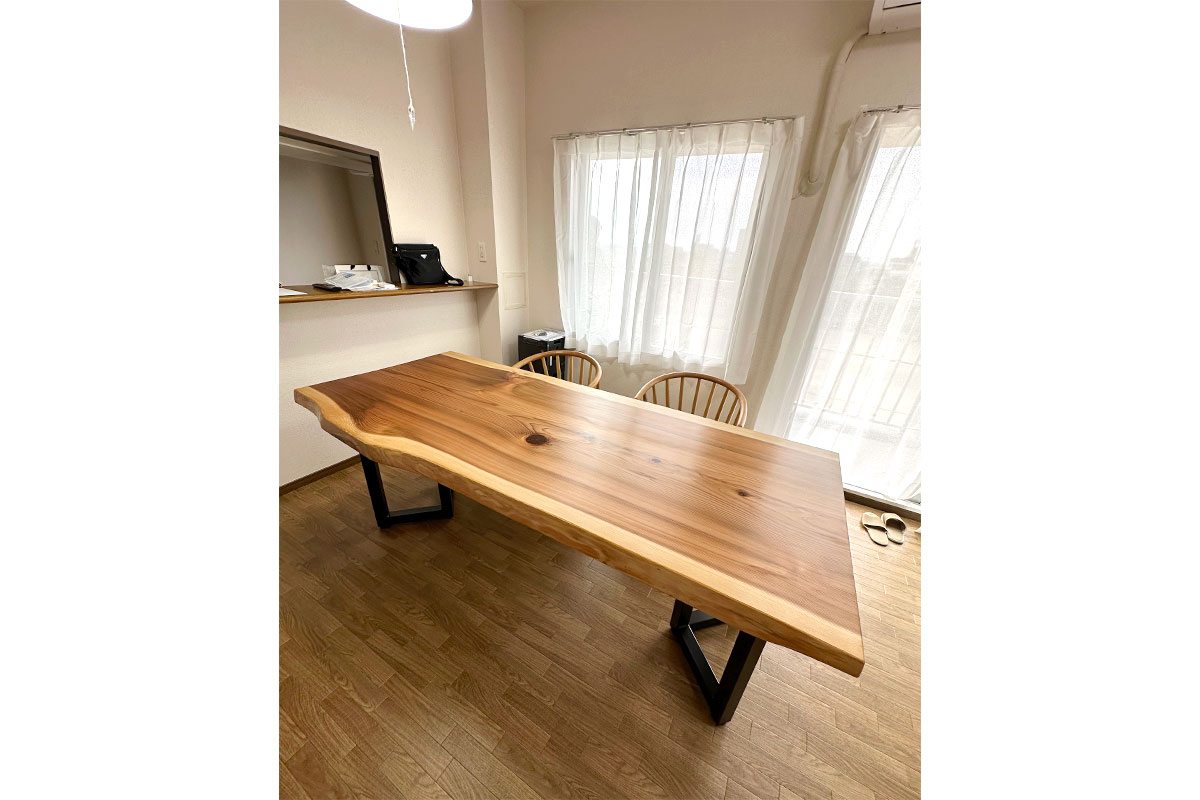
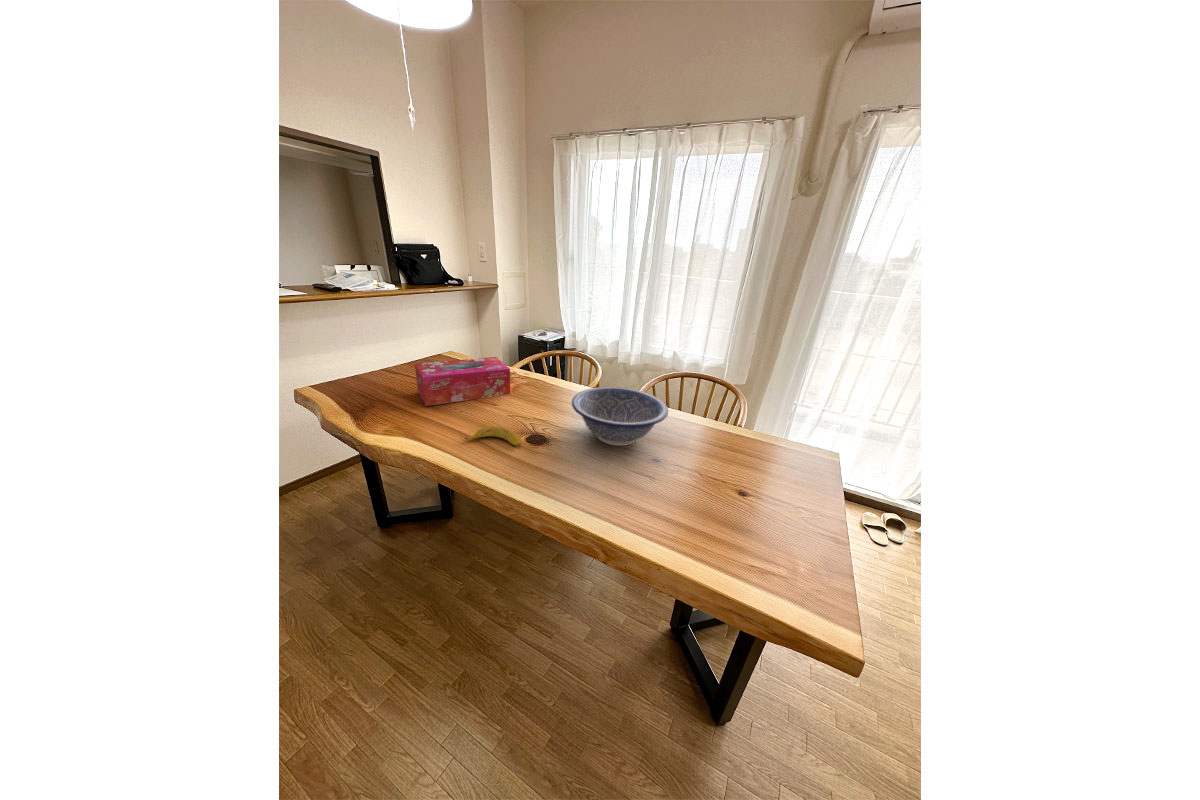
+ decorative bowl [571,386,669,447]
+ tissue box [414,356,511,407]
+ banana [461,425,521,447]
